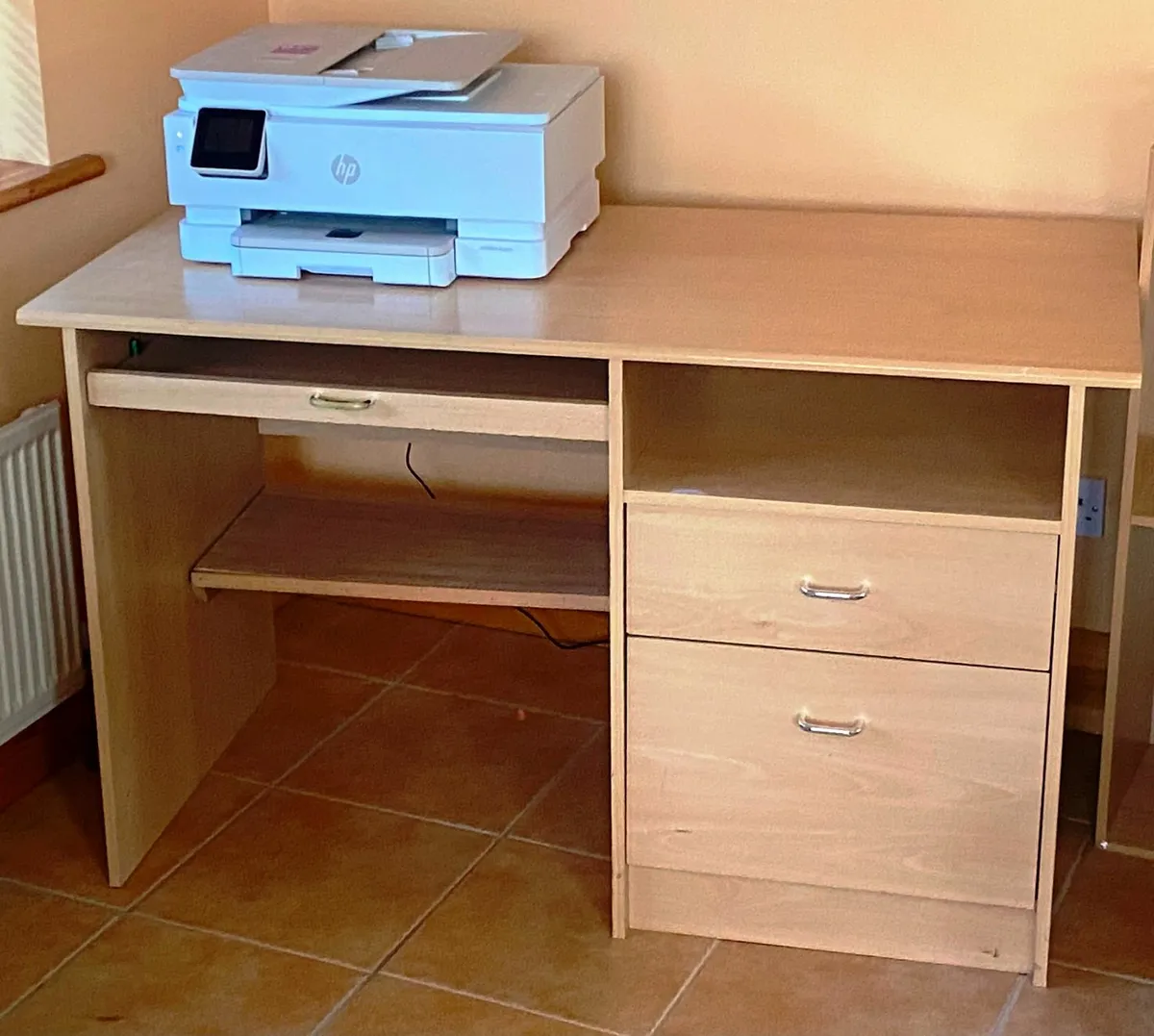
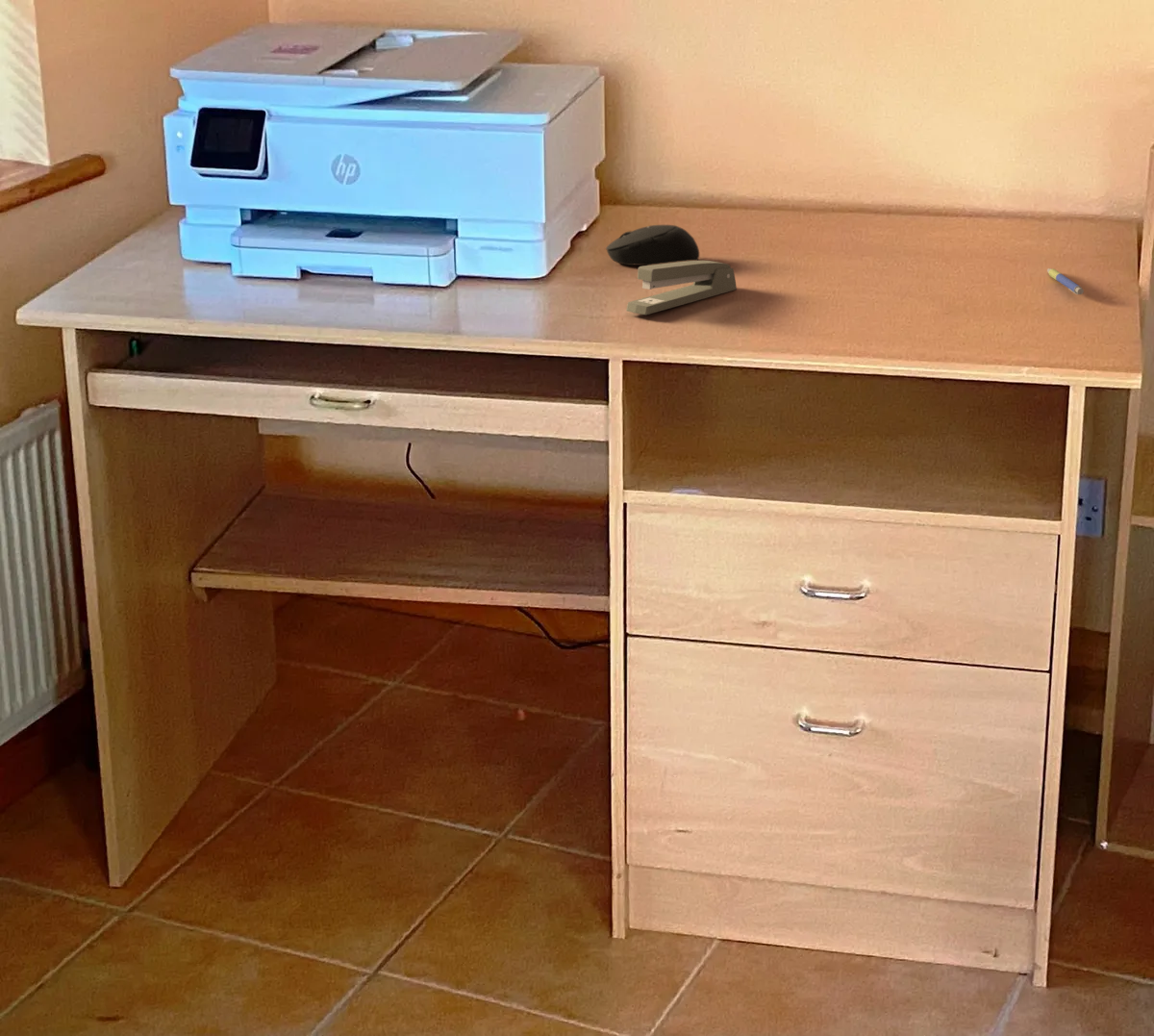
+ pen [1046,267,1085,295]
+ stapler [625,260,738,316]
+ computer mouse [605,224,700,266]
